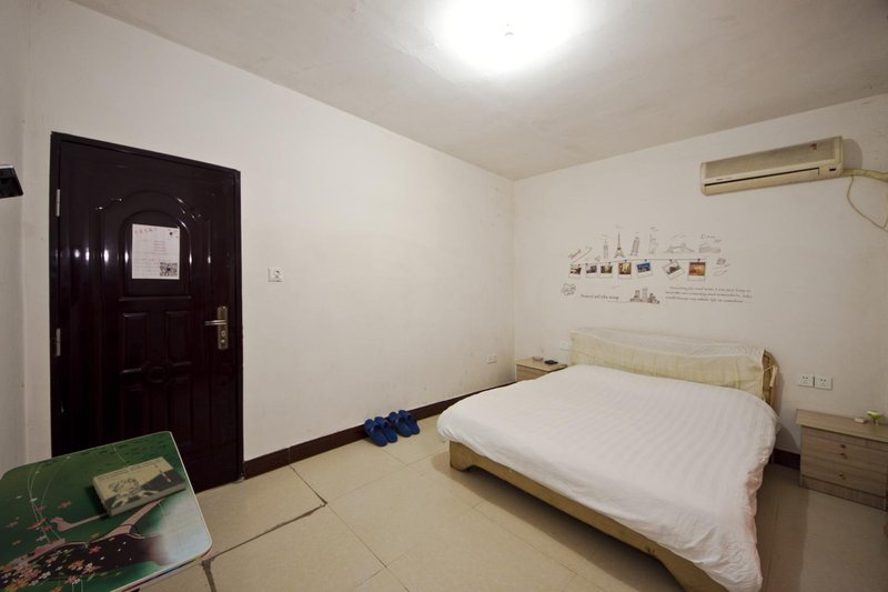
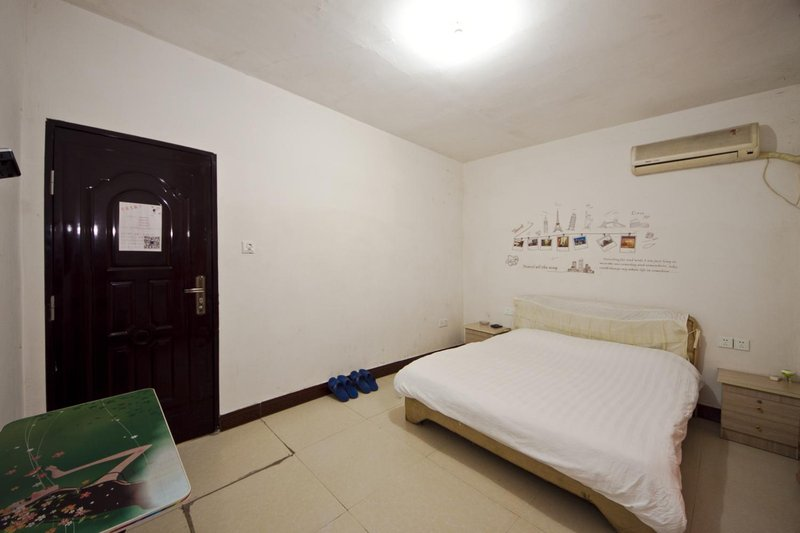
- book [91,455,188,519]
